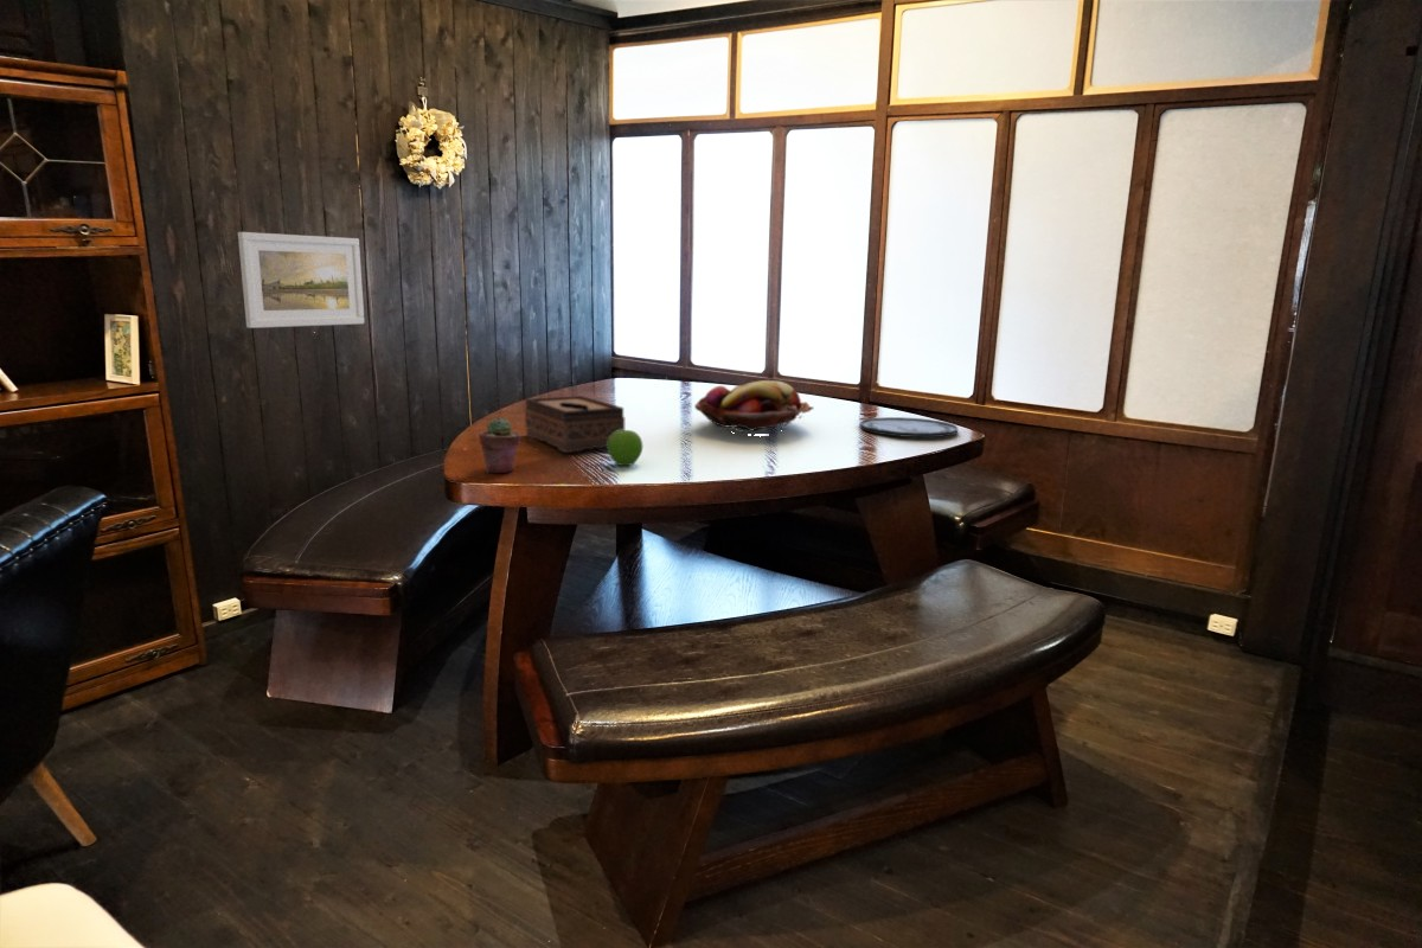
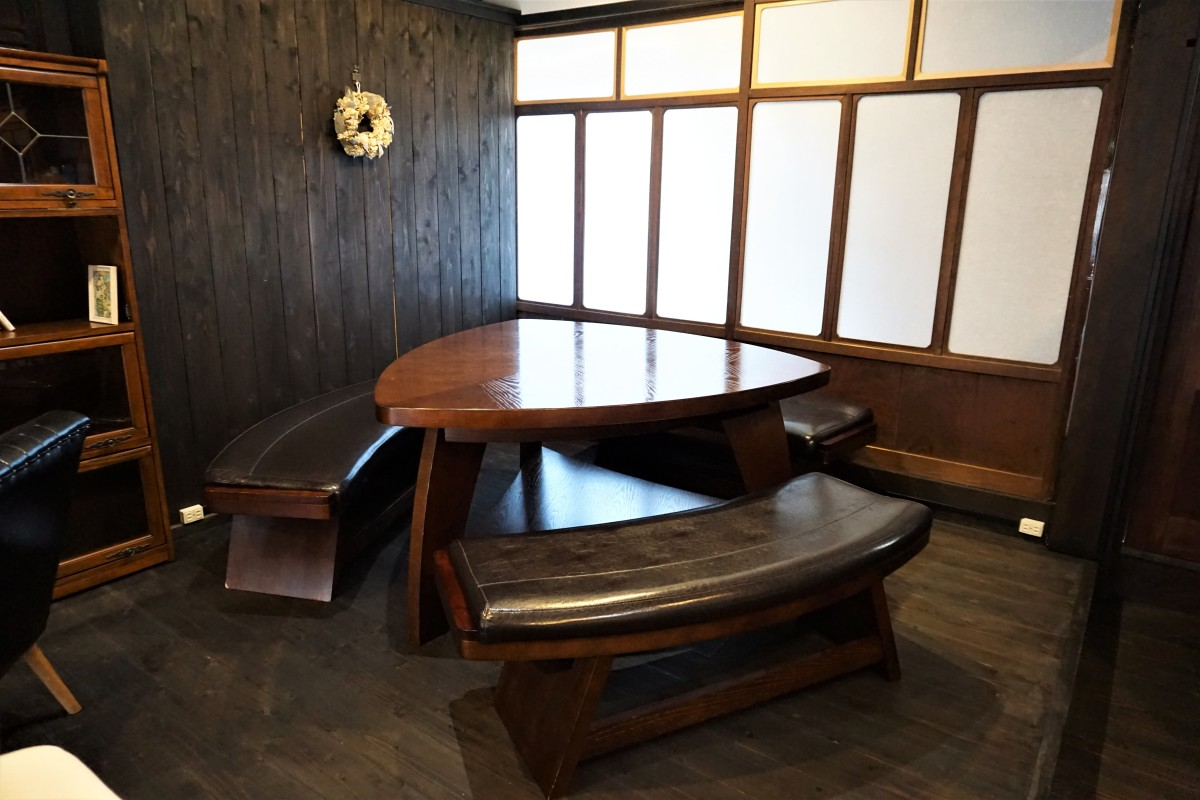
- fruit basket [693,379,814,436]
- fruit [607,429,643,467]
- potted succulent [478,416,521,474]
- plate [859,416,960,438]
- tissue box [524,395,626,454]
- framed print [237,231,365,329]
